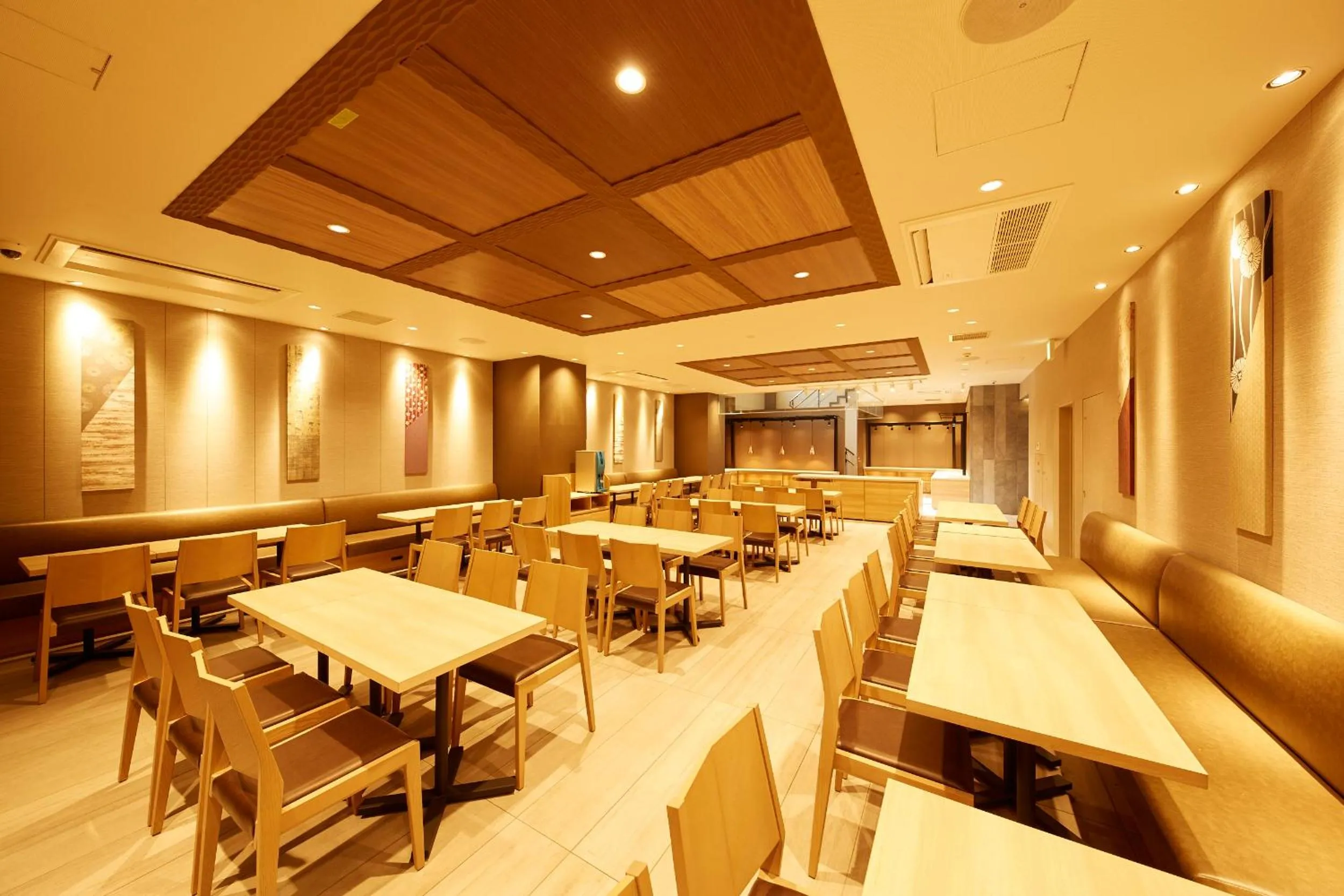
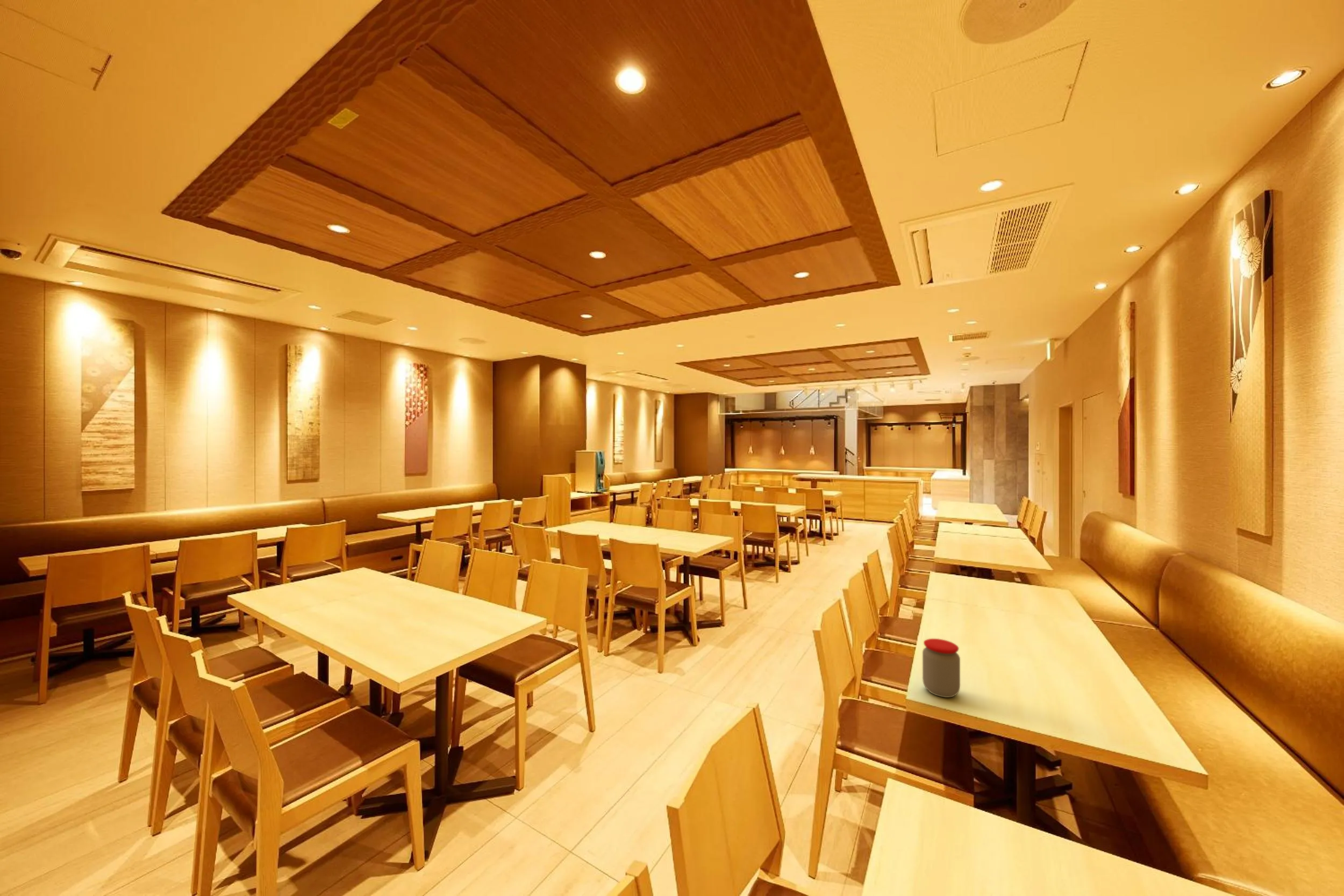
+ jar [922,638,961,698]
